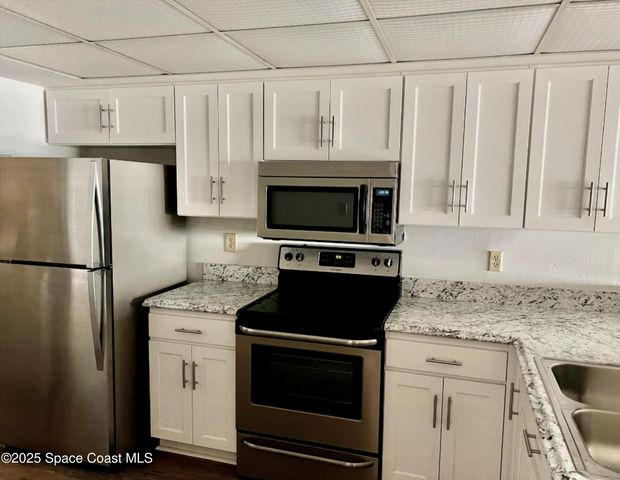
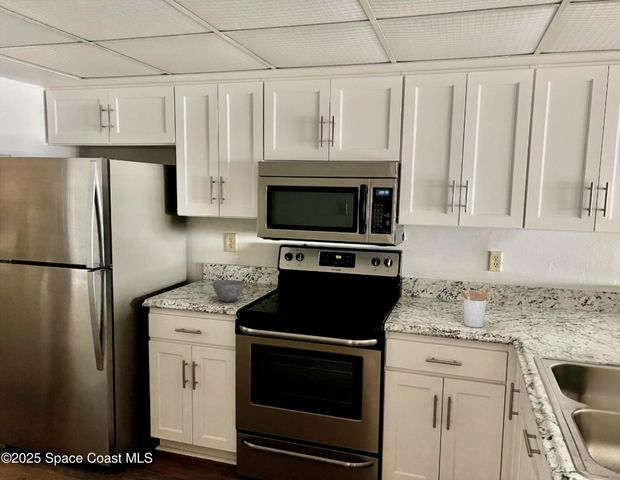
+ bowl [212,279,245,303]
+ utensil holder [459,286,490,328]
